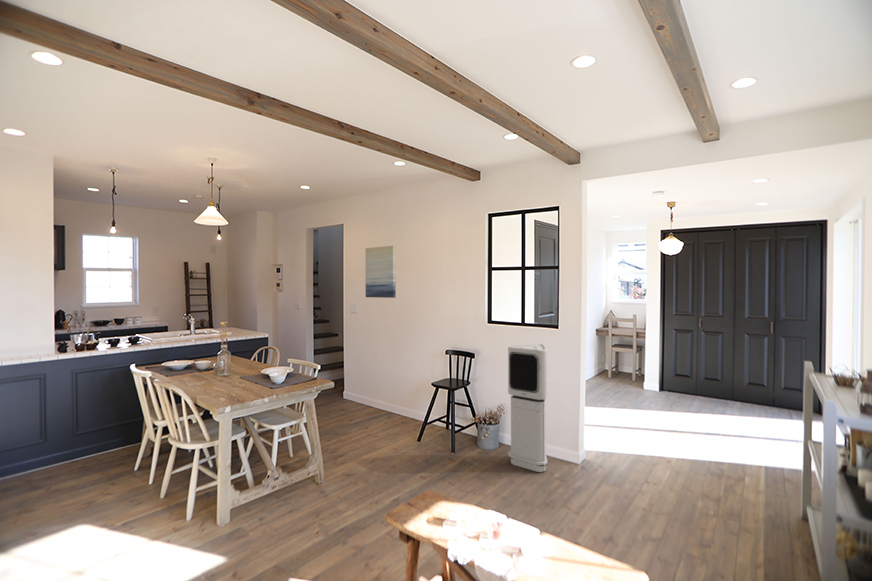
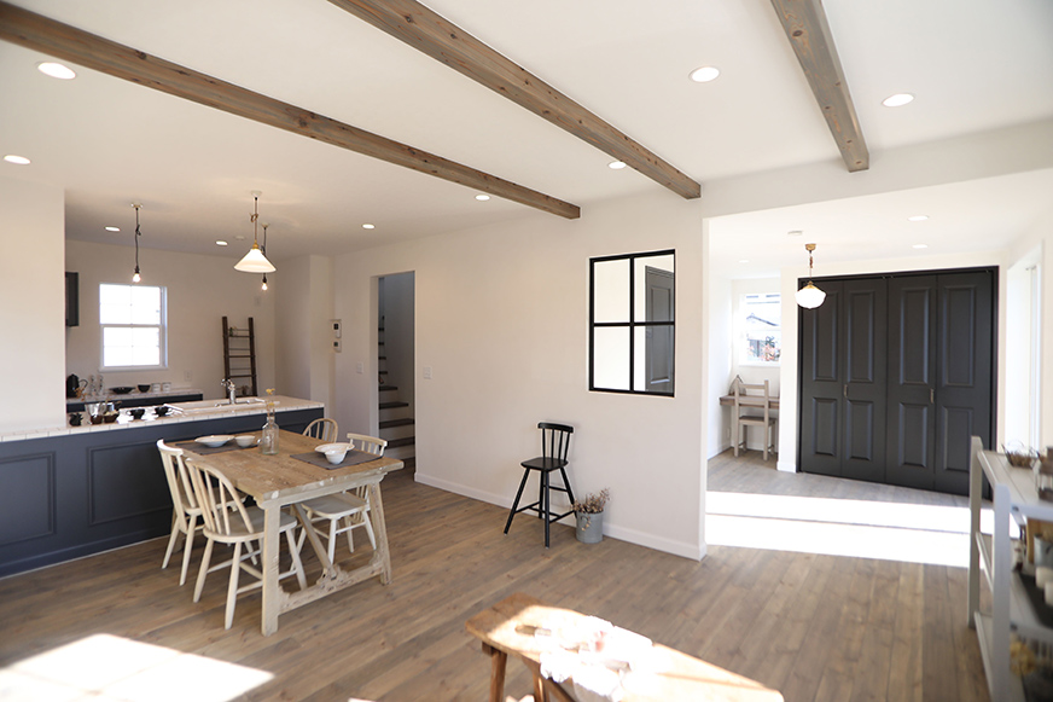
- wall art [364,245,397,299]
- air purifier [507,343,548,473]
